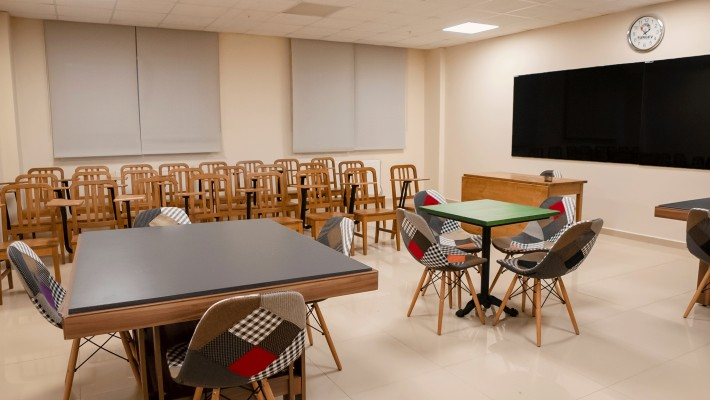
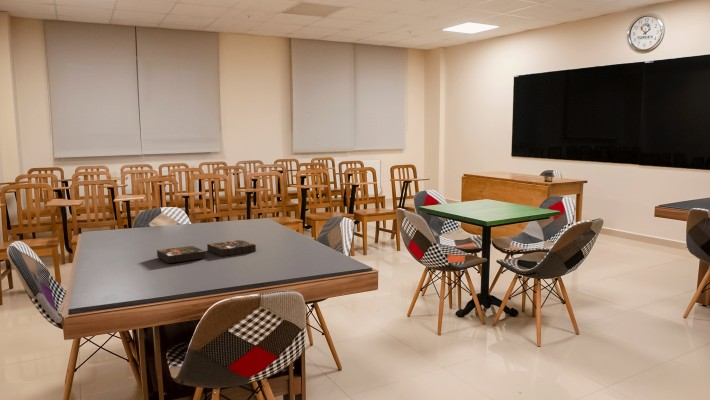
+ board game [156,239,257,264]
